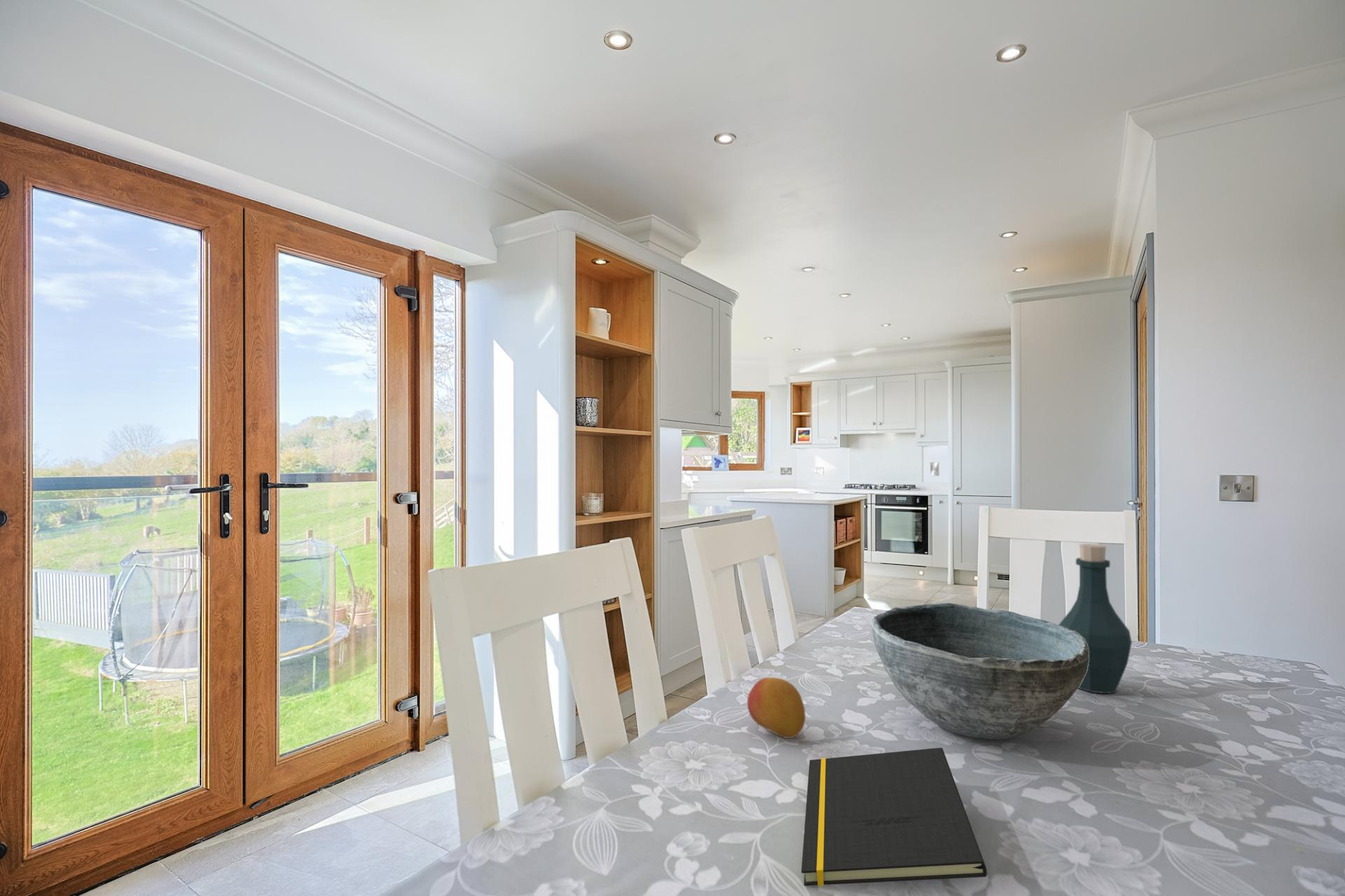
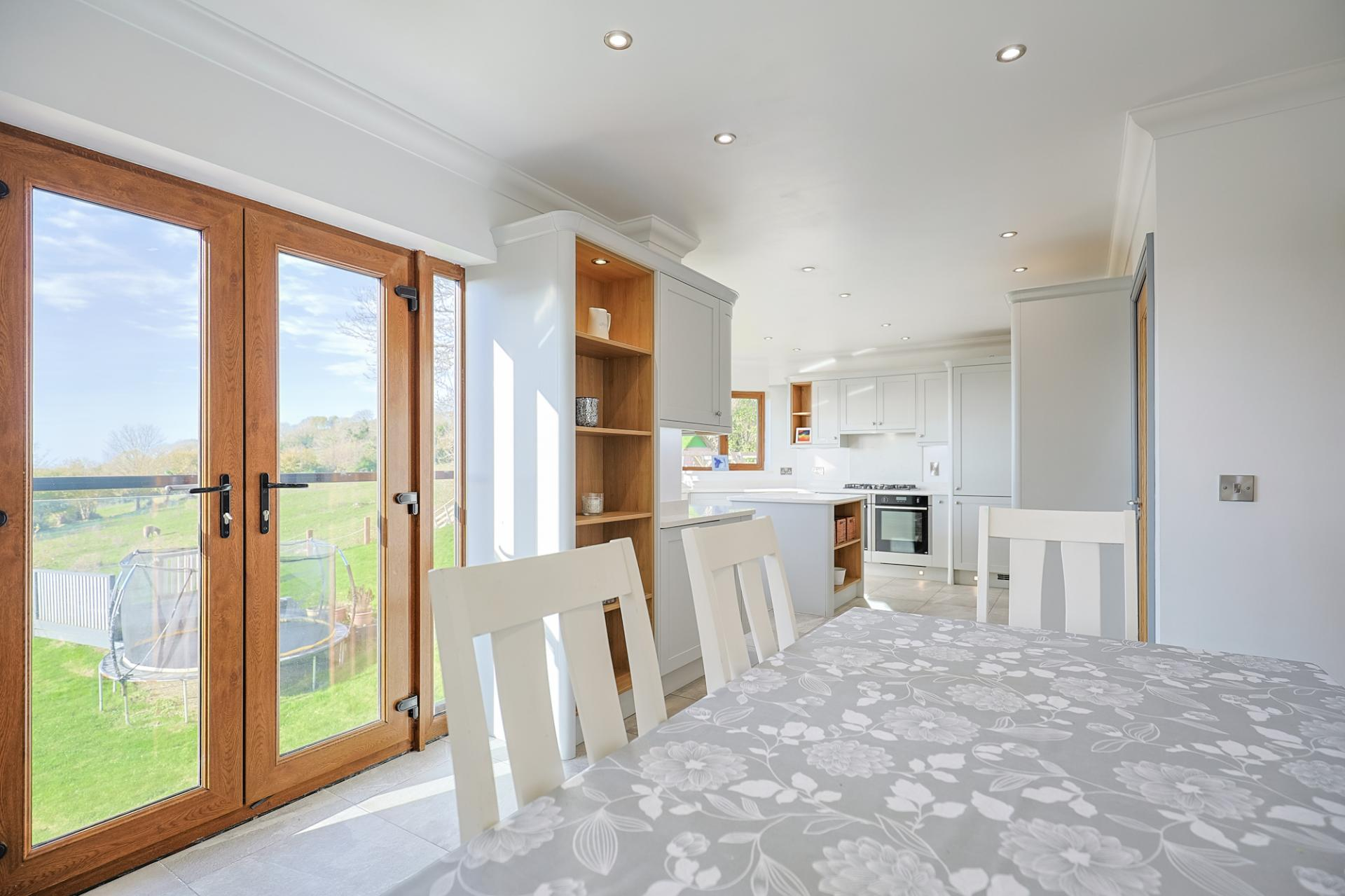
- notepad [801,747,988,887]
- fruit [747,677,806,739]
- bottle [1058,543,1133,694]
- bowl [871,602,1089,740]
